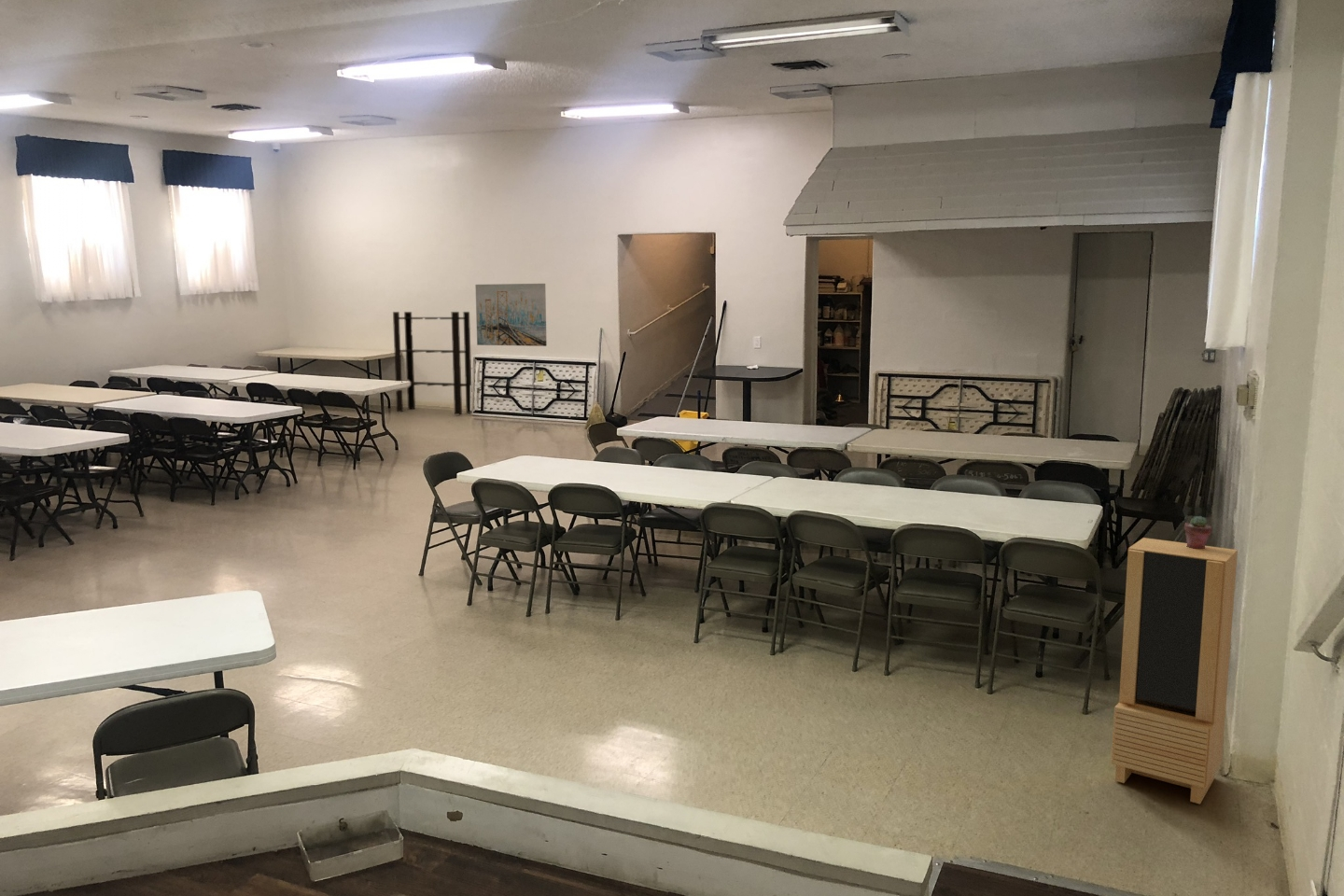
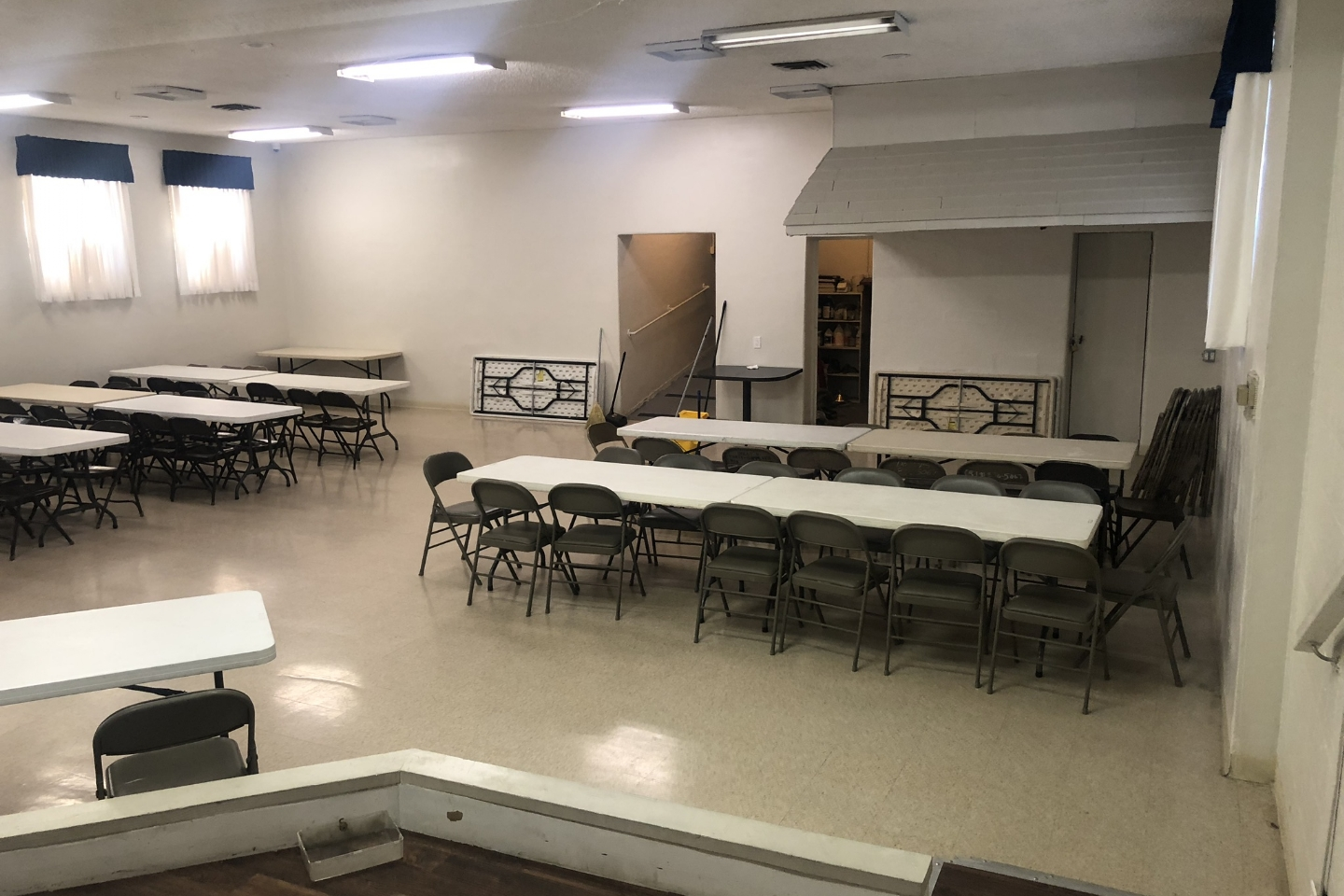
- storage cabinet [1111,537,1239,805]
- wall art [474,283,548,347]
- potted succulent [1183,515,1212,549]
- bookshelf [392,311,473,415]
